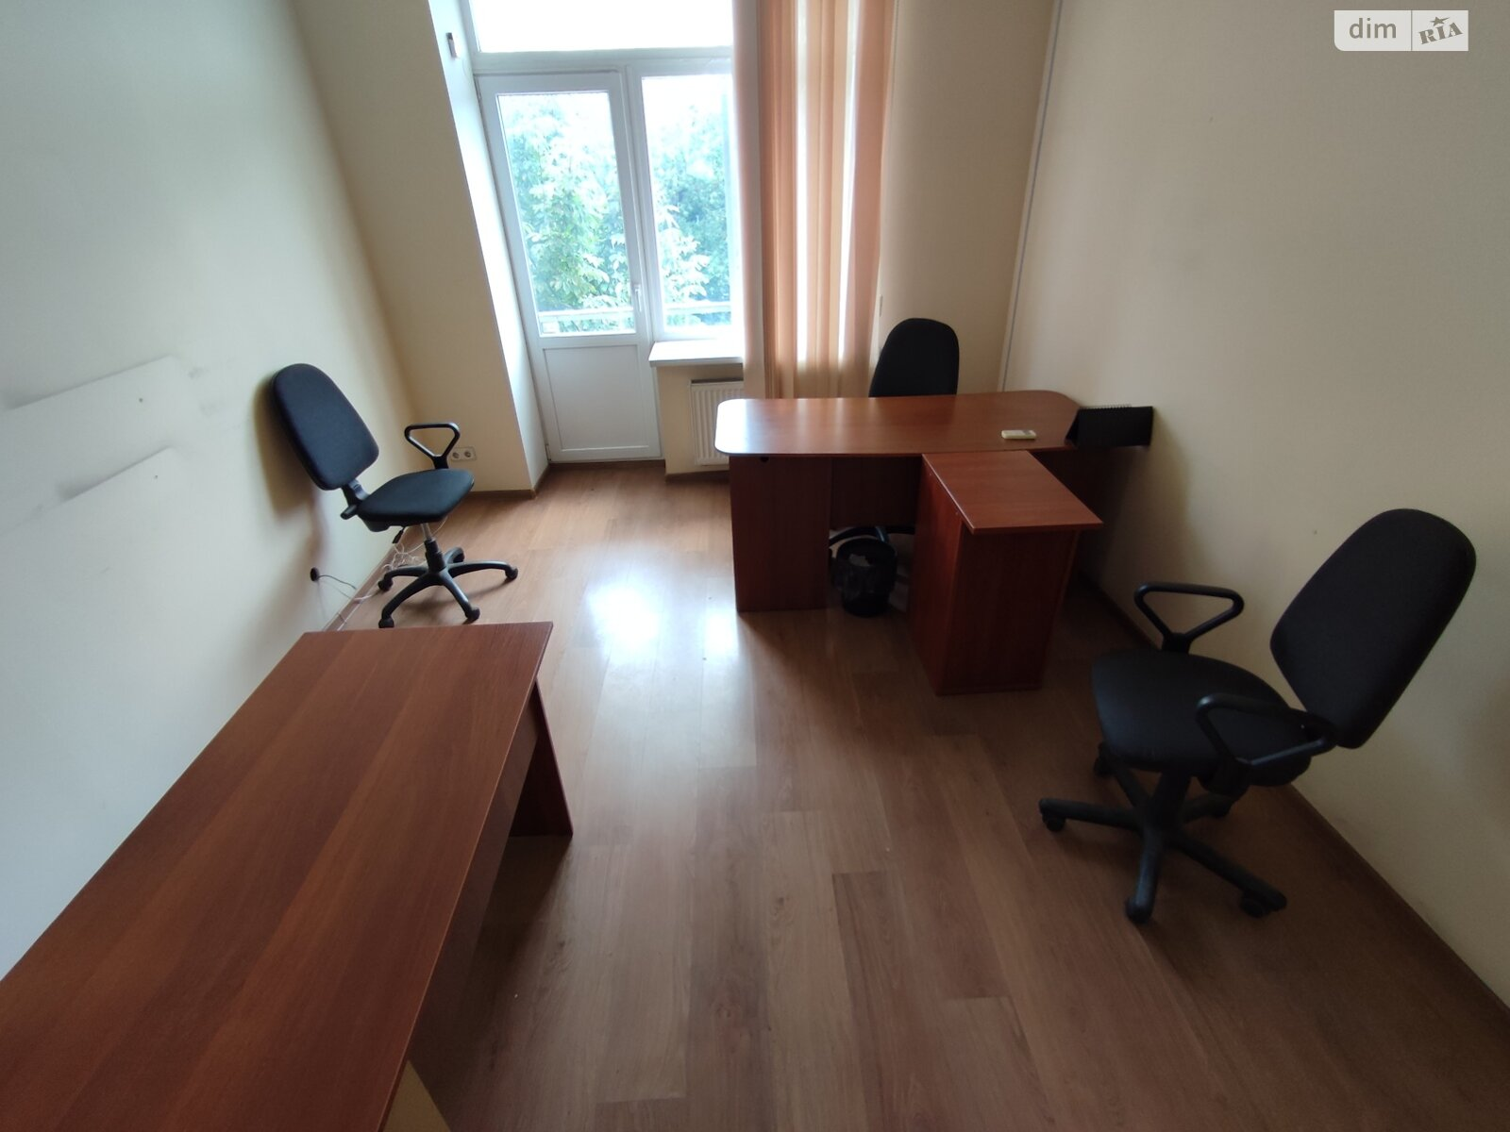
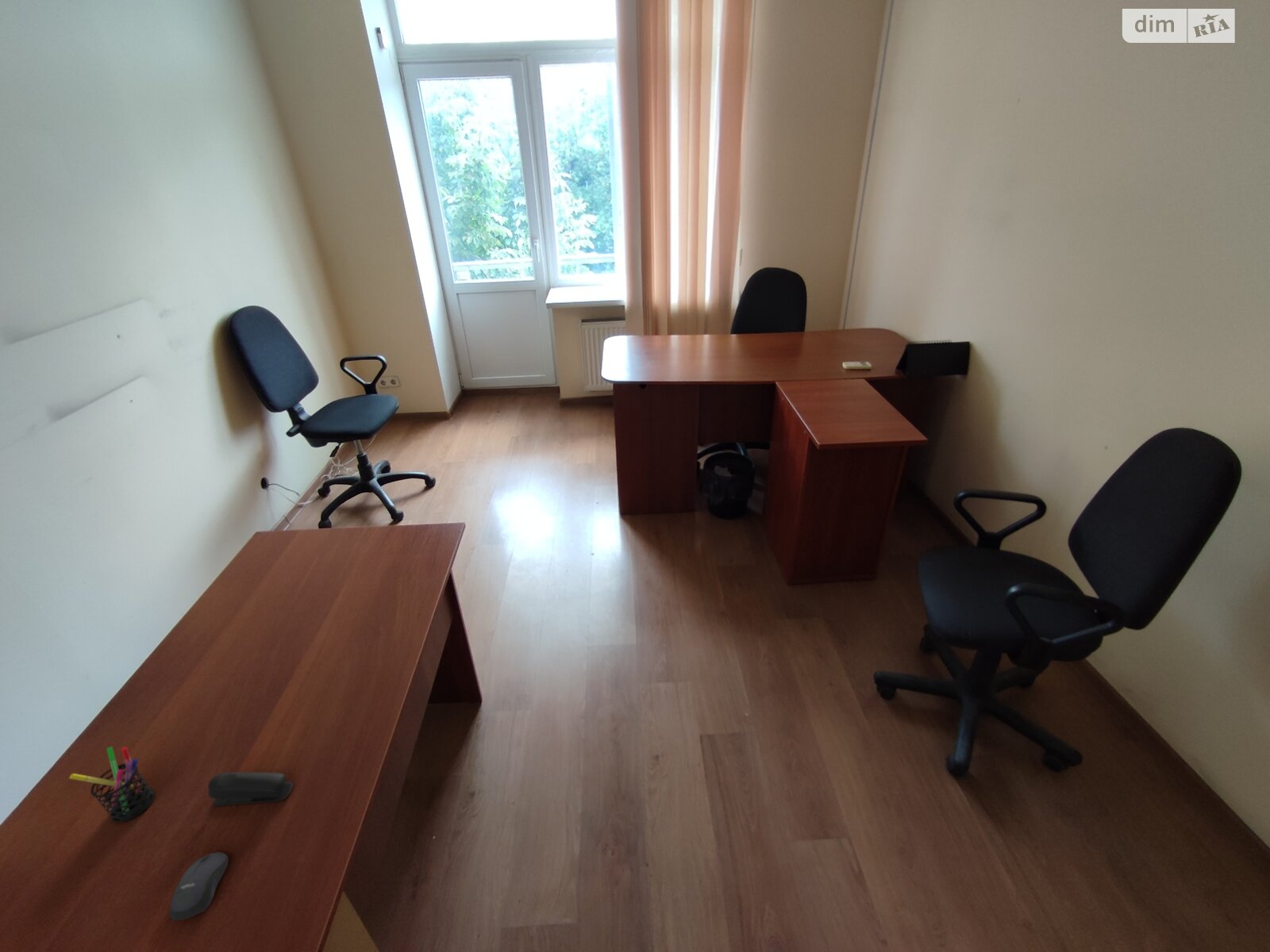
+ stapler [207,771,294,807]
+ computer mouse [168,851,229,922]
+ pen holder [69,746,156,823]
